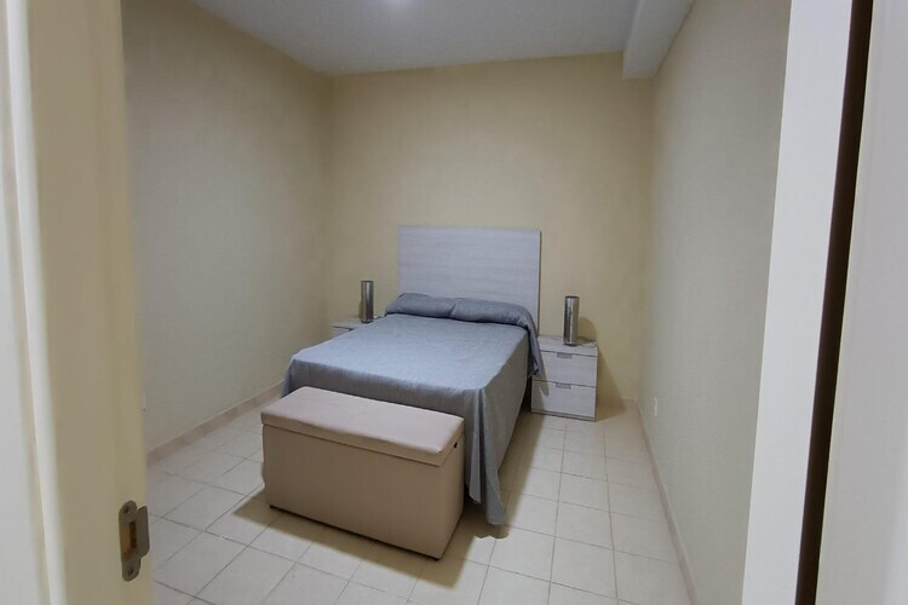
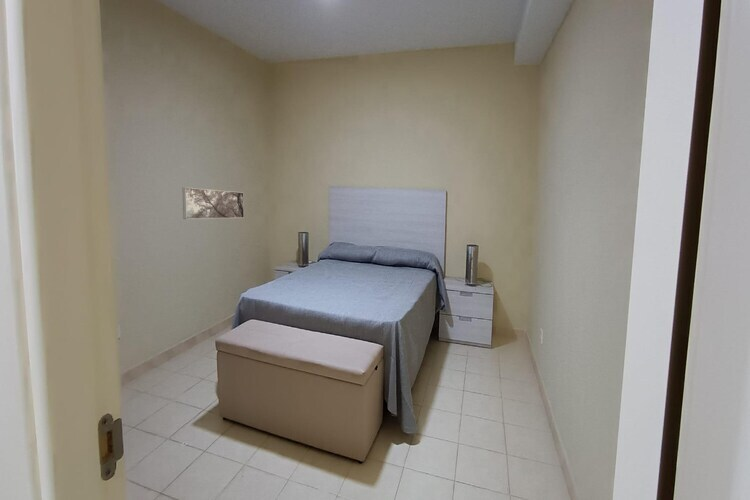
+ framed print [181,187,245,220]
